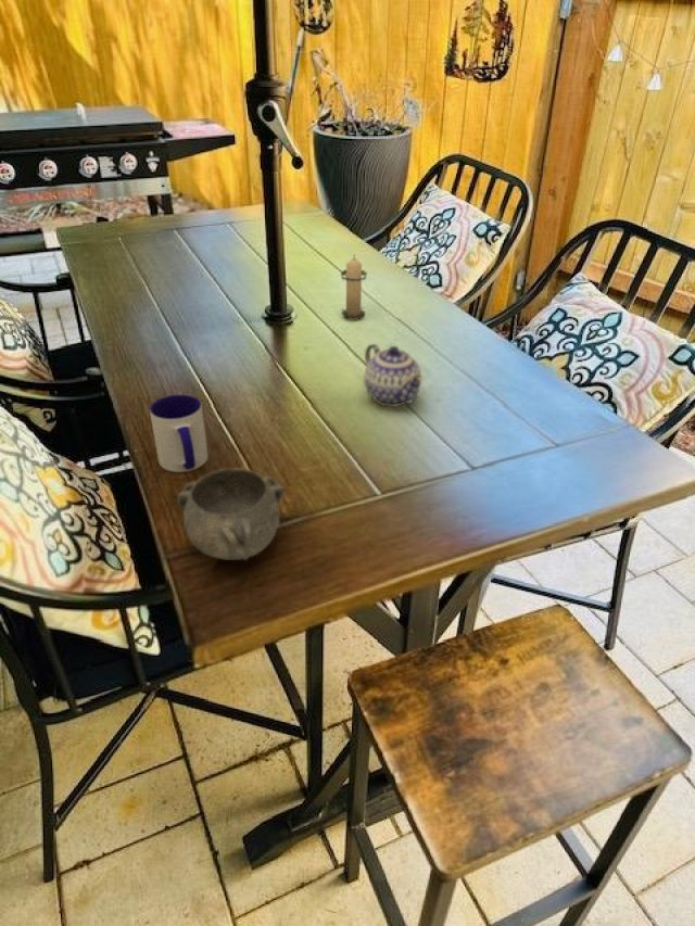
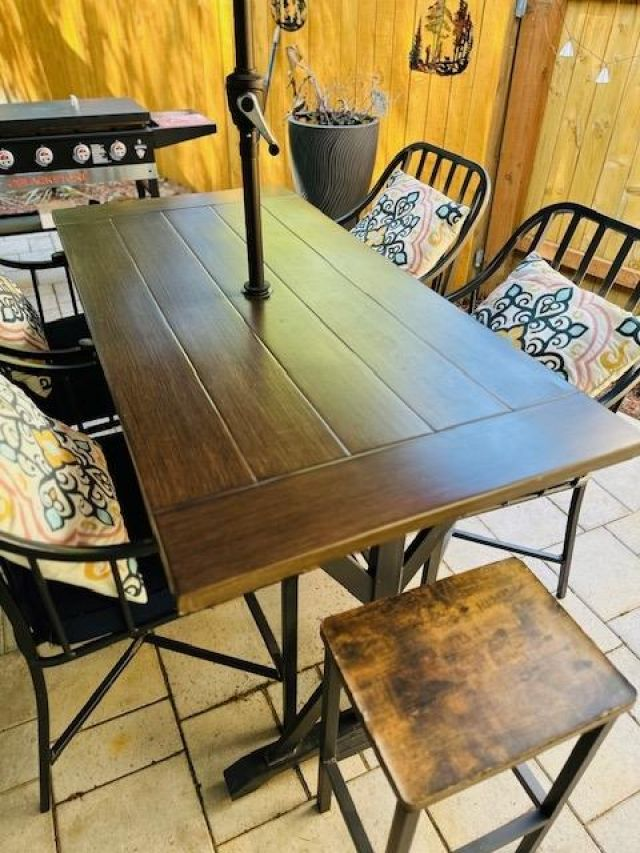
- teapot [363,343,425,408]
- mug [149,394,208,473]
- decorative bowl [176,467,286,561]
- candle [340,253,368,321]
